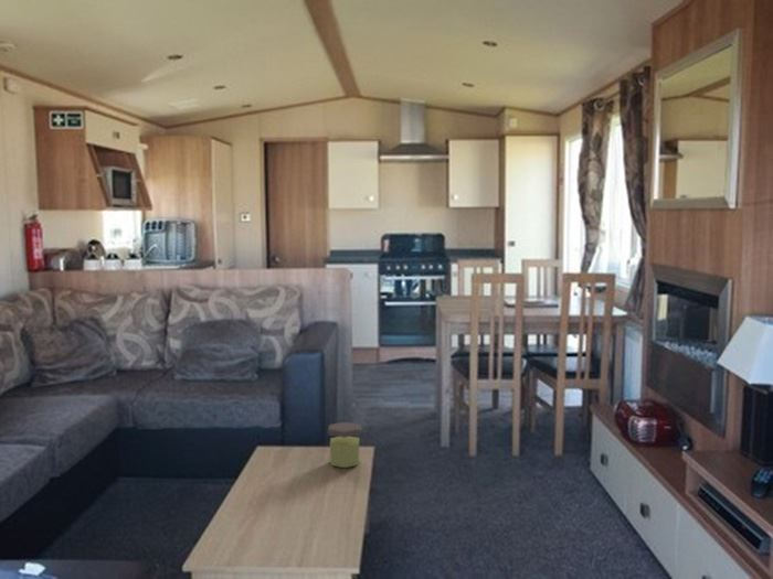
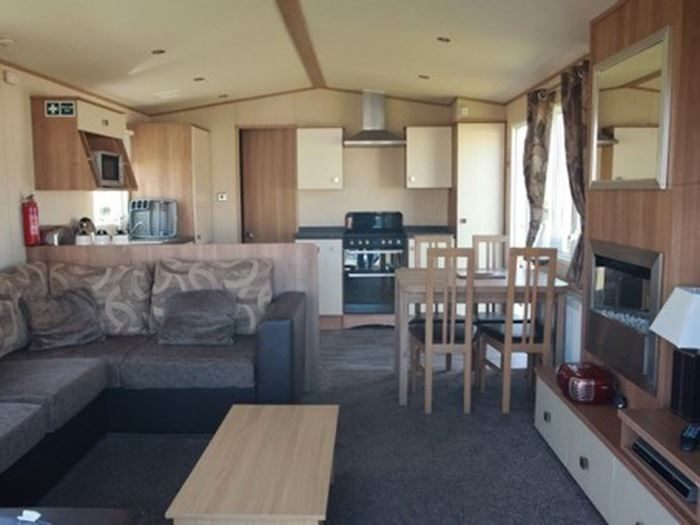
- jar [327,421,362,469]
